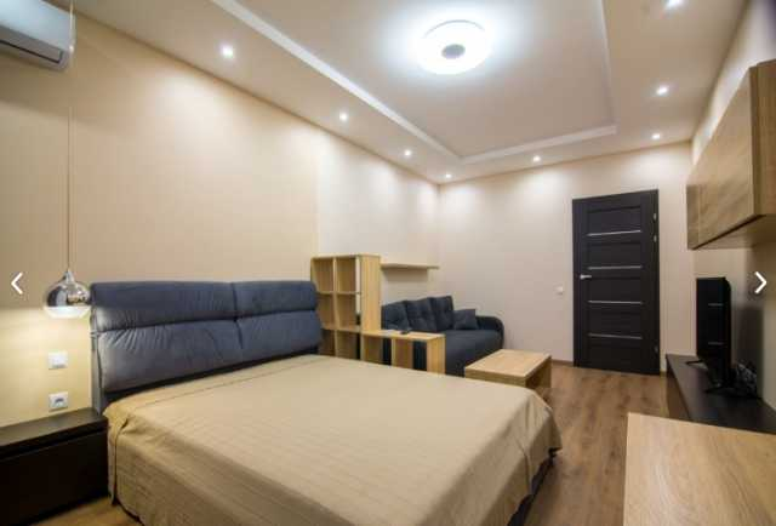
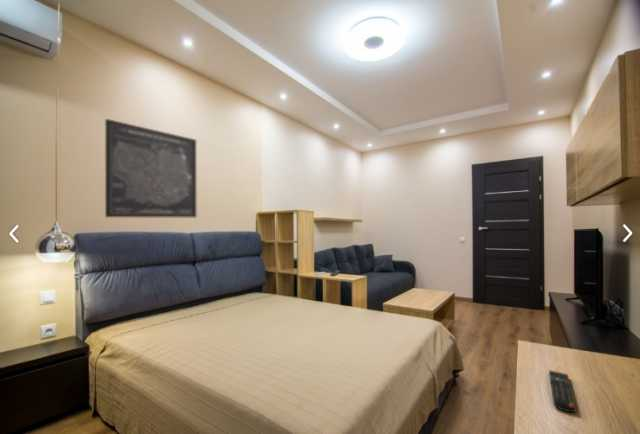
+ wall art [104,118,197,218]
+ remote control [548,369,578,413]
